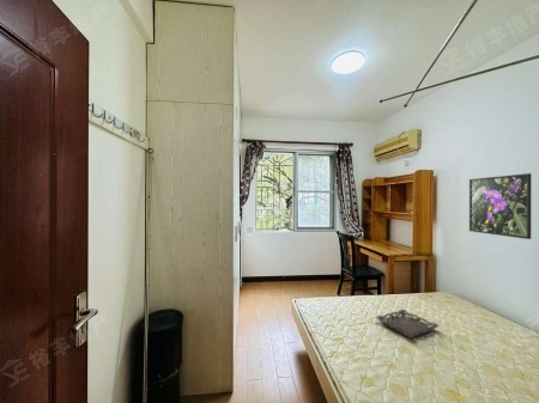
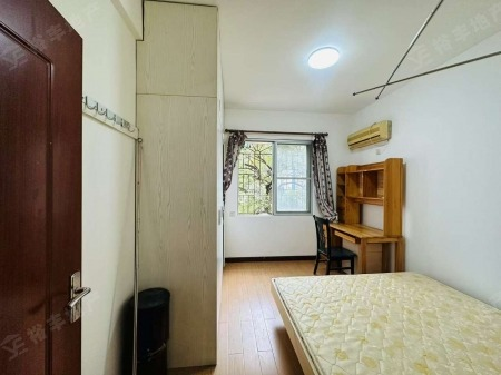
- tray [375,309,441,340]
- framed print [468,172,532,240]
